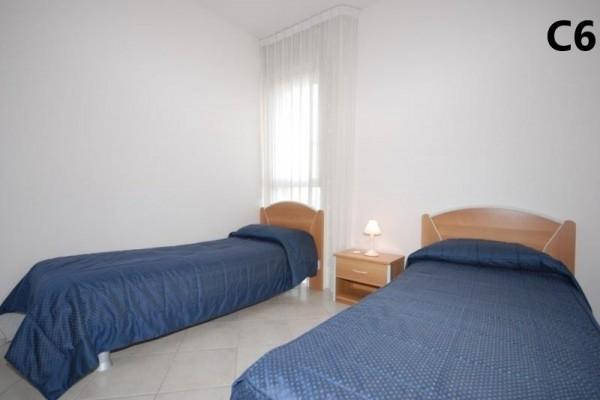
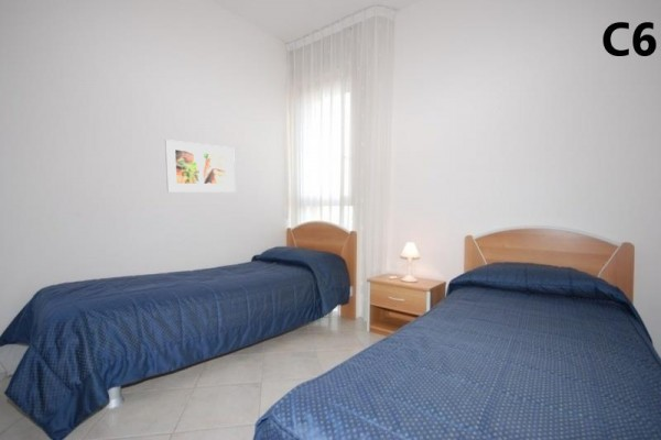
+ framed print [164,139,236,194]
